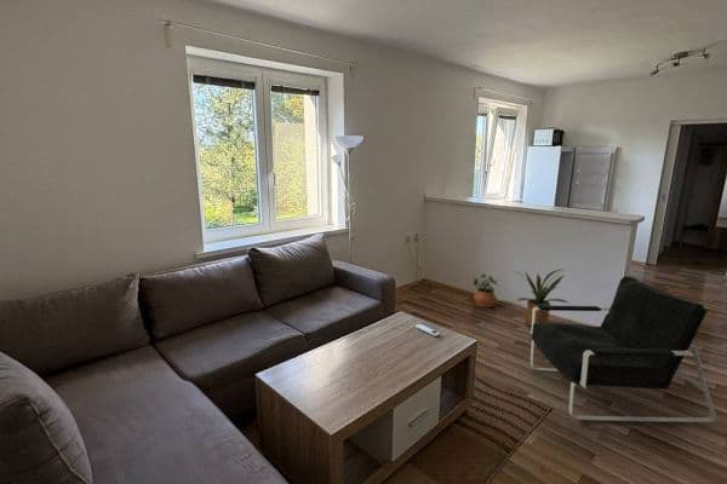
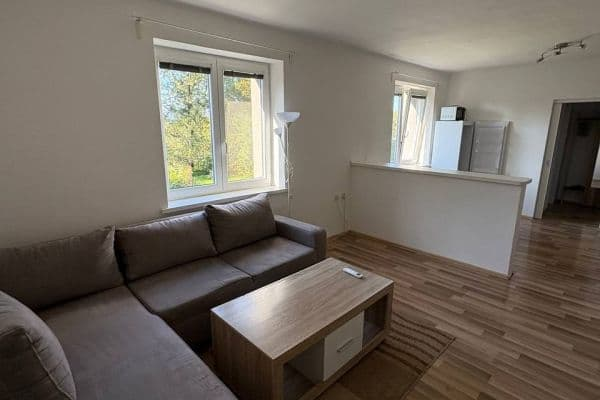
- potted plant [473,273,499,309]
- armchair [529,275,717,424]
- house plant [511,267,571,328]
